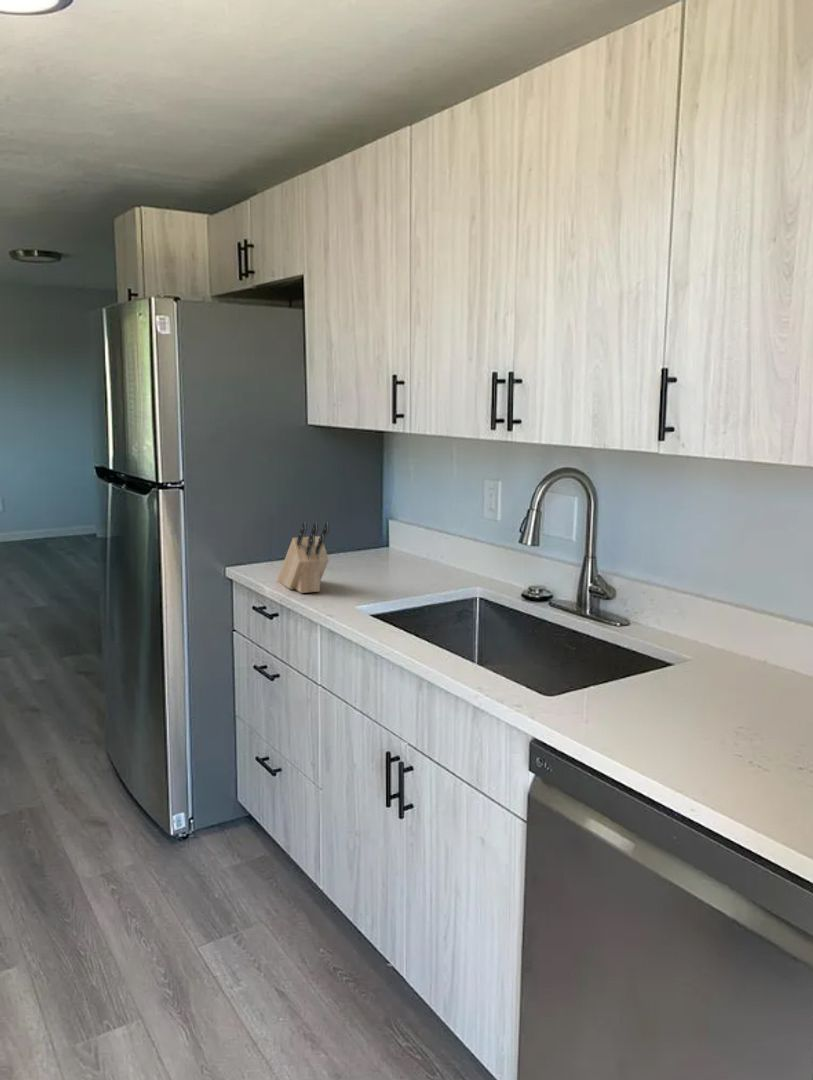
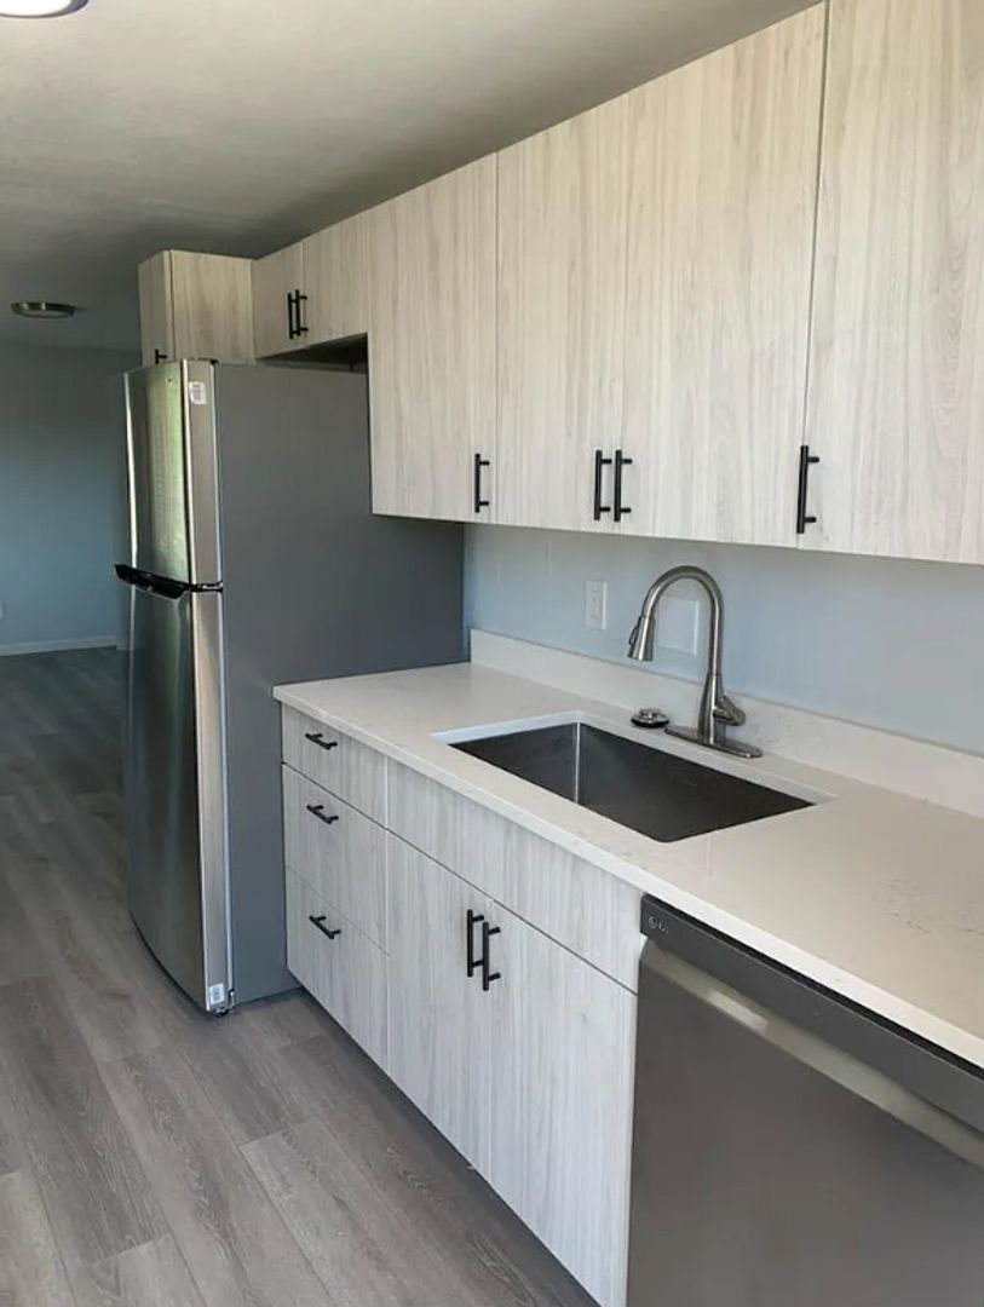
- knife block [277,521,330,594]
